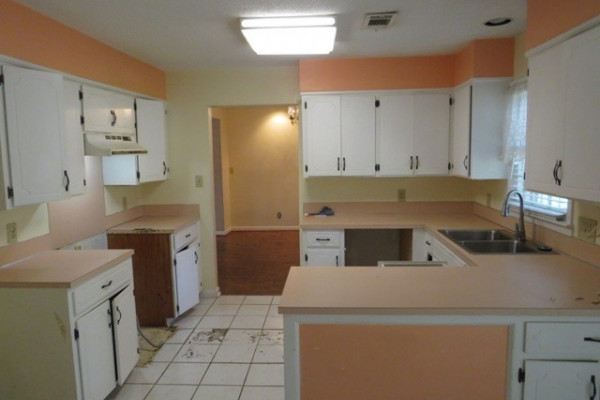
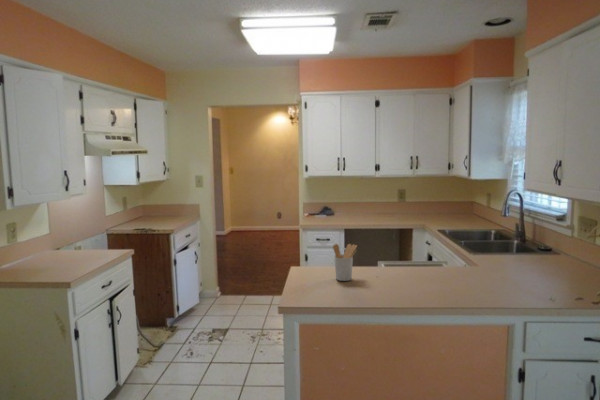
+ utensil holder [332,243,358,282]
